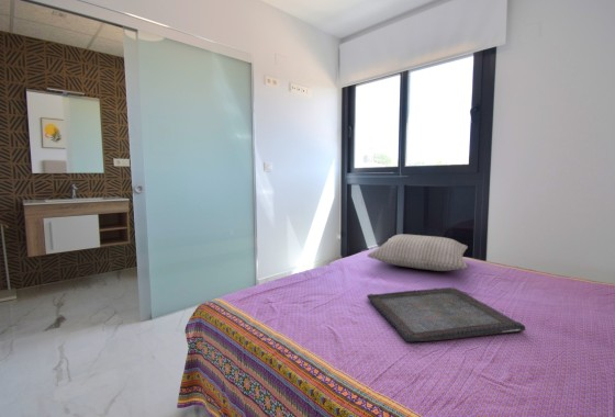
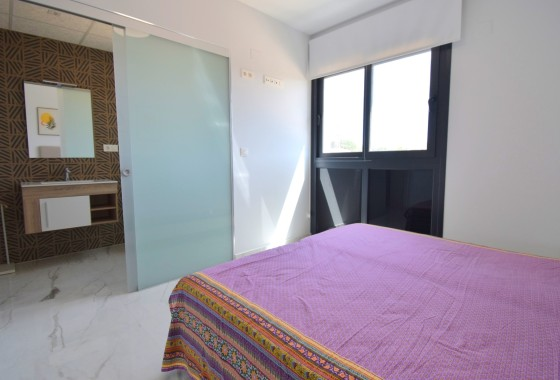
- serving tray [366,286,527,342]
- pillow [366,234,469,272]
